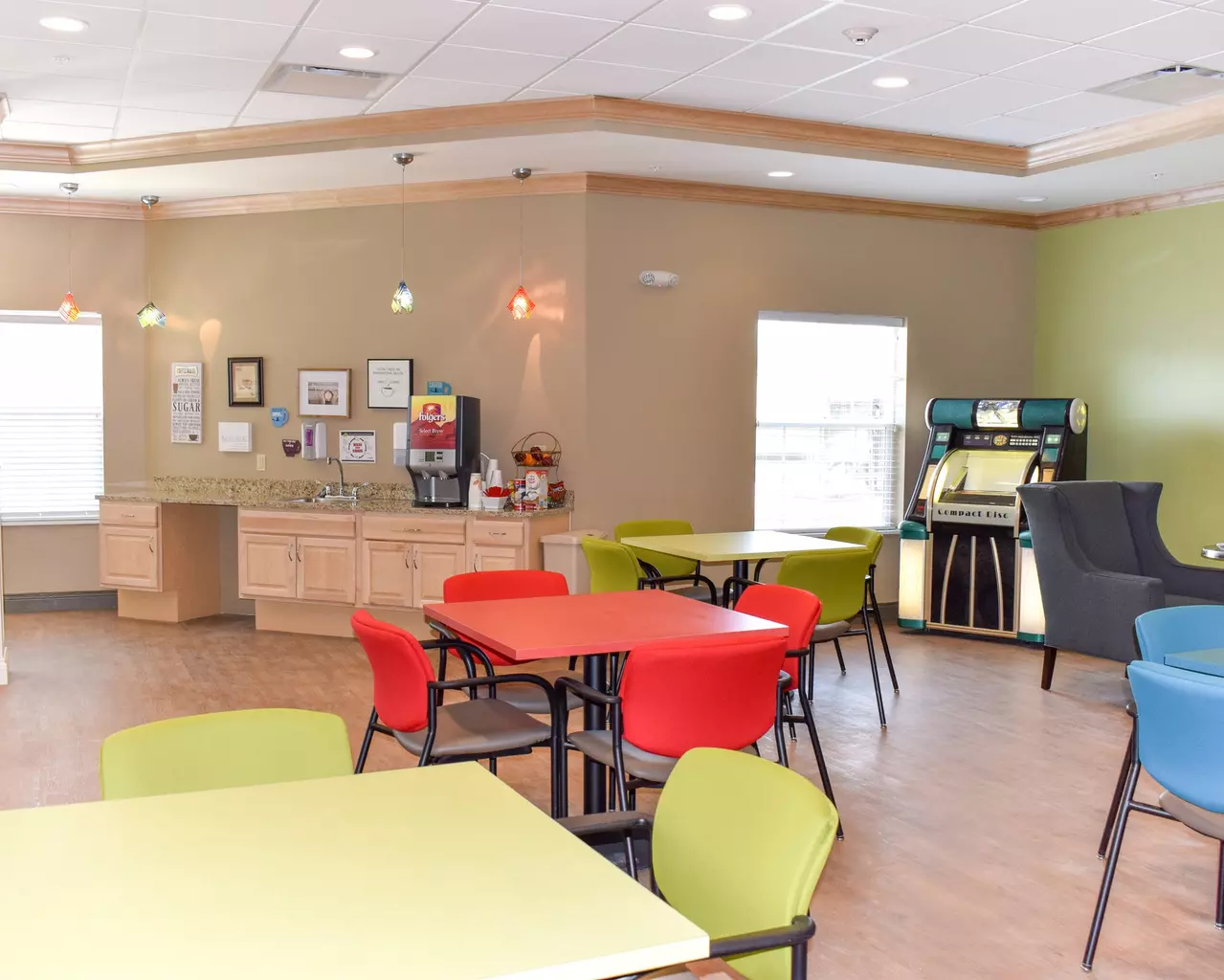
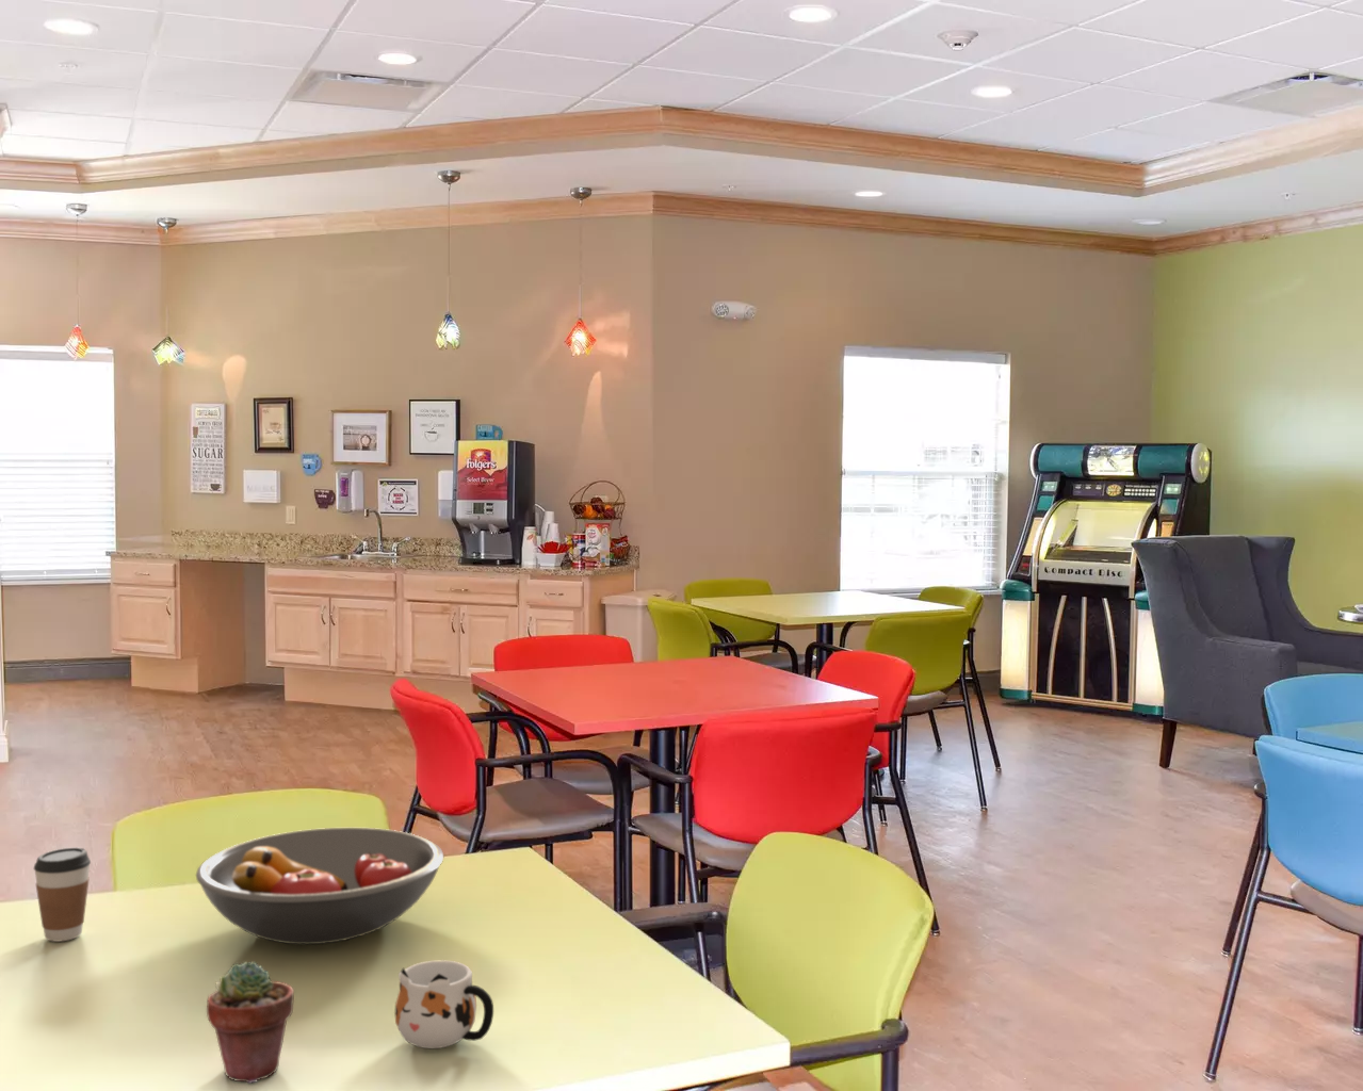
+ mug [393,959,494,1050]
+ coffee cup [33,847,91,943]
+ fruit bowl [195,827,444,945]
+ potted succulent [206,960,295,1084]
